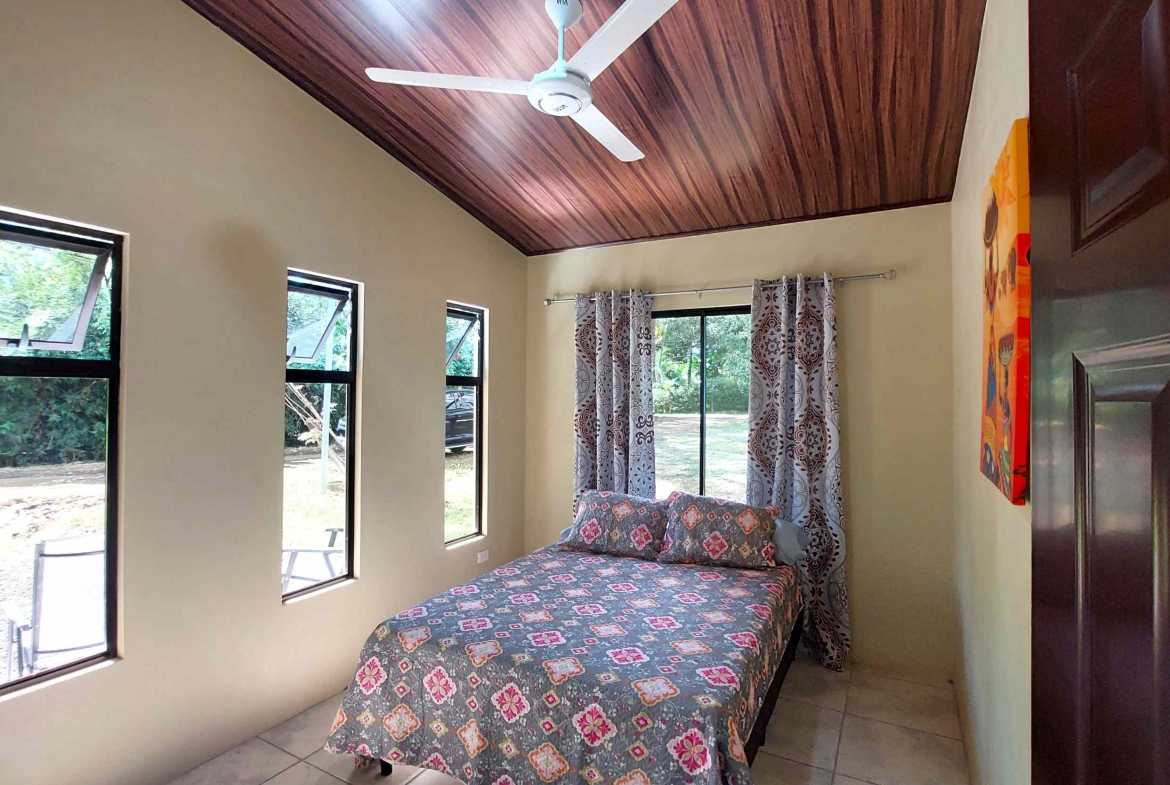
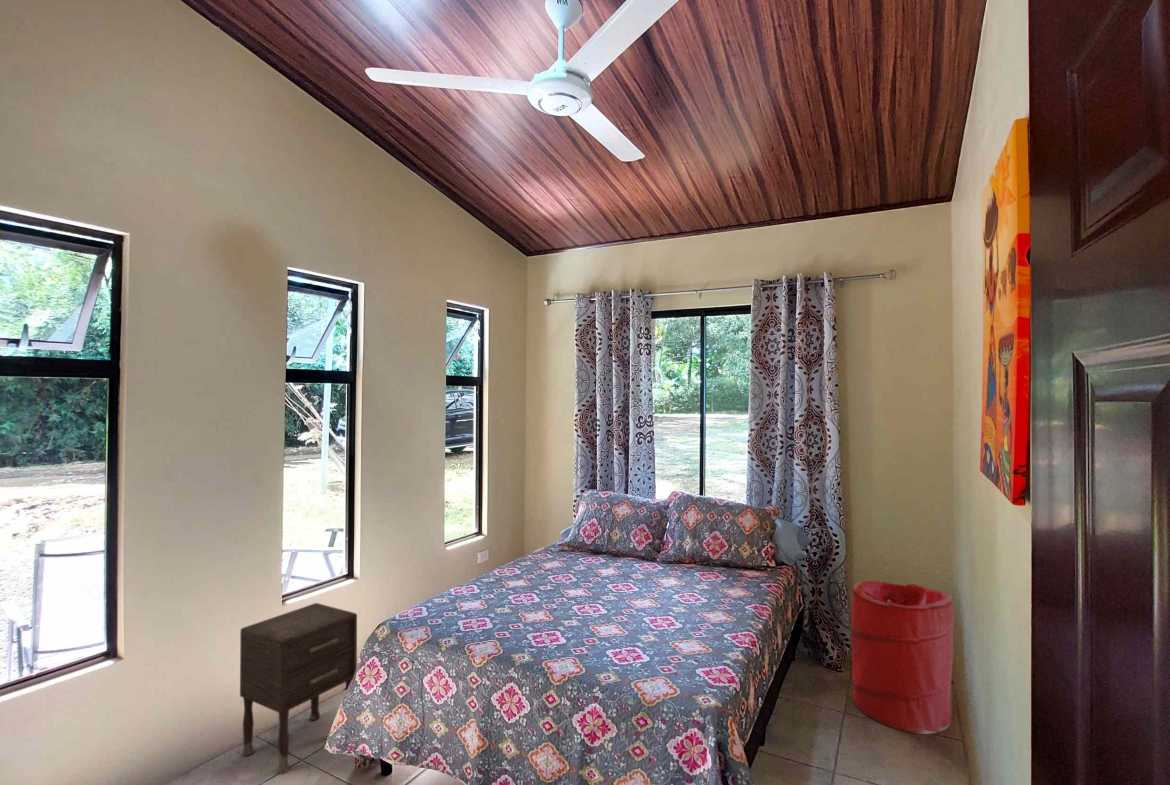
+ nightstand [239,602,358,775]
+ laundry hamper [850,580,955,735]
